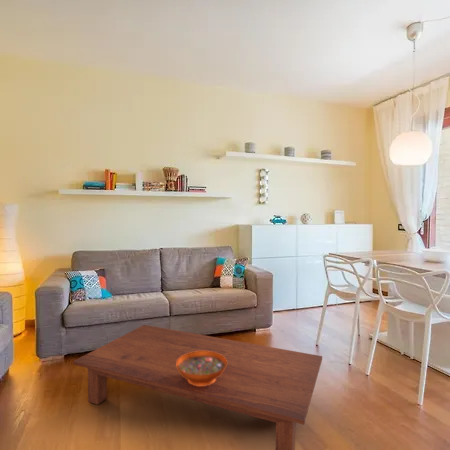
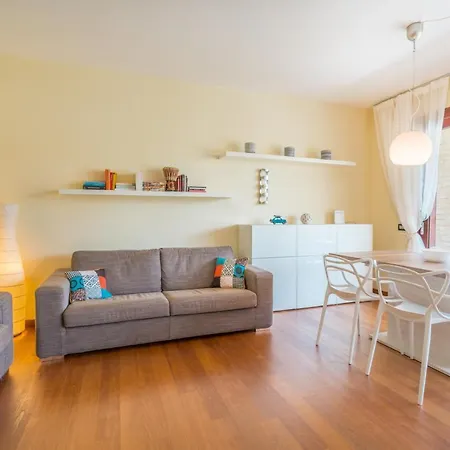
- coffee table [72,324,323,450]
- decorative bowl [177,351,227,386]
